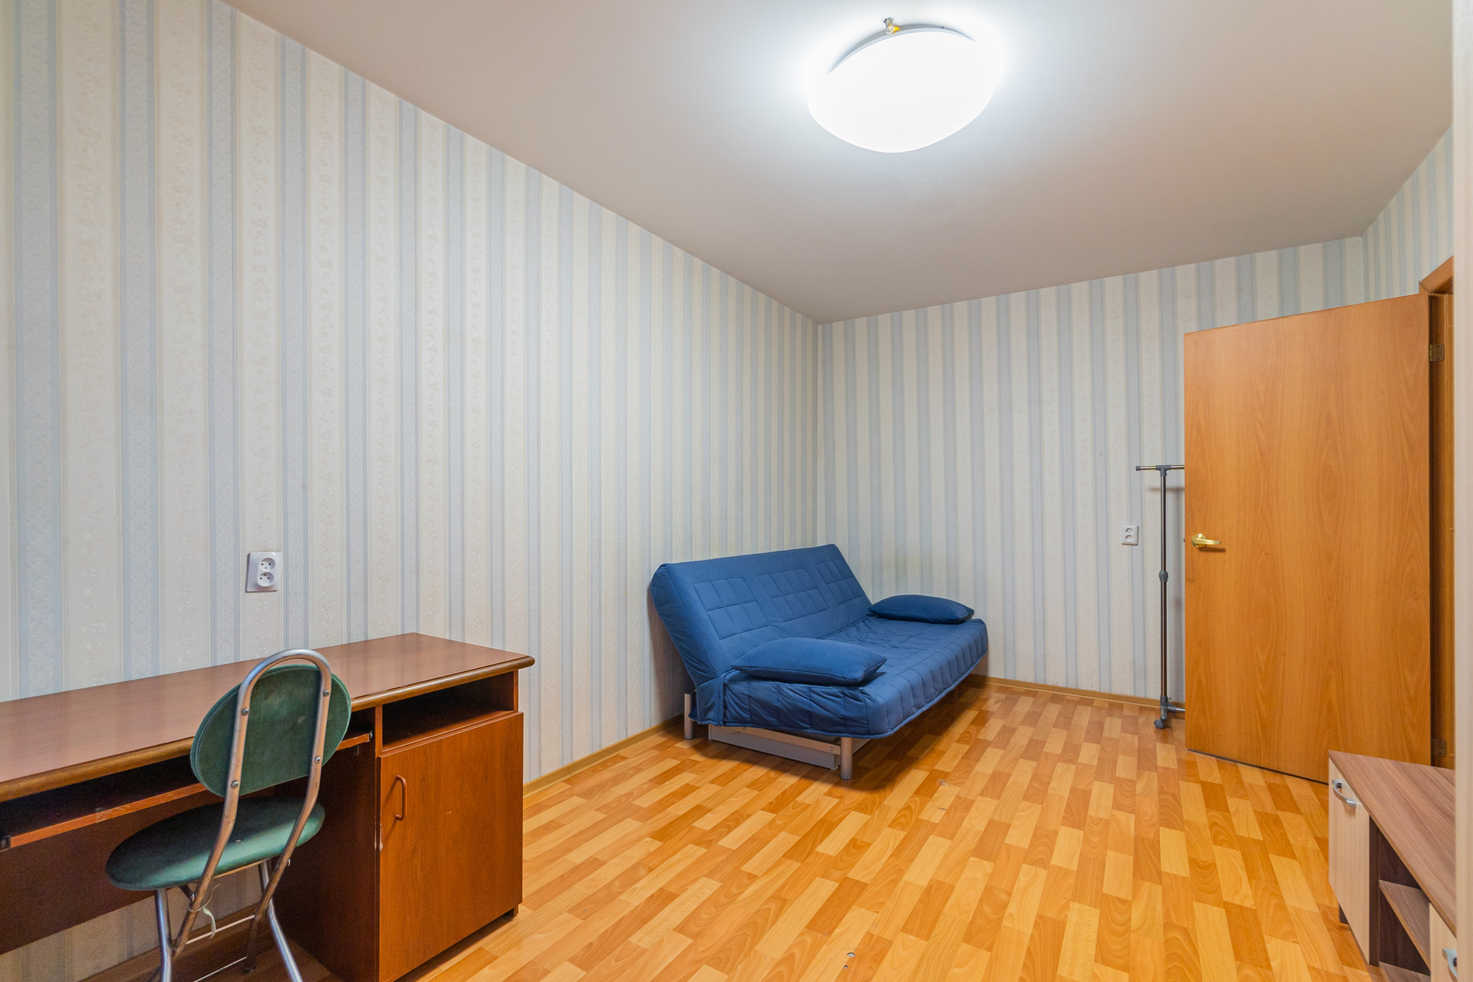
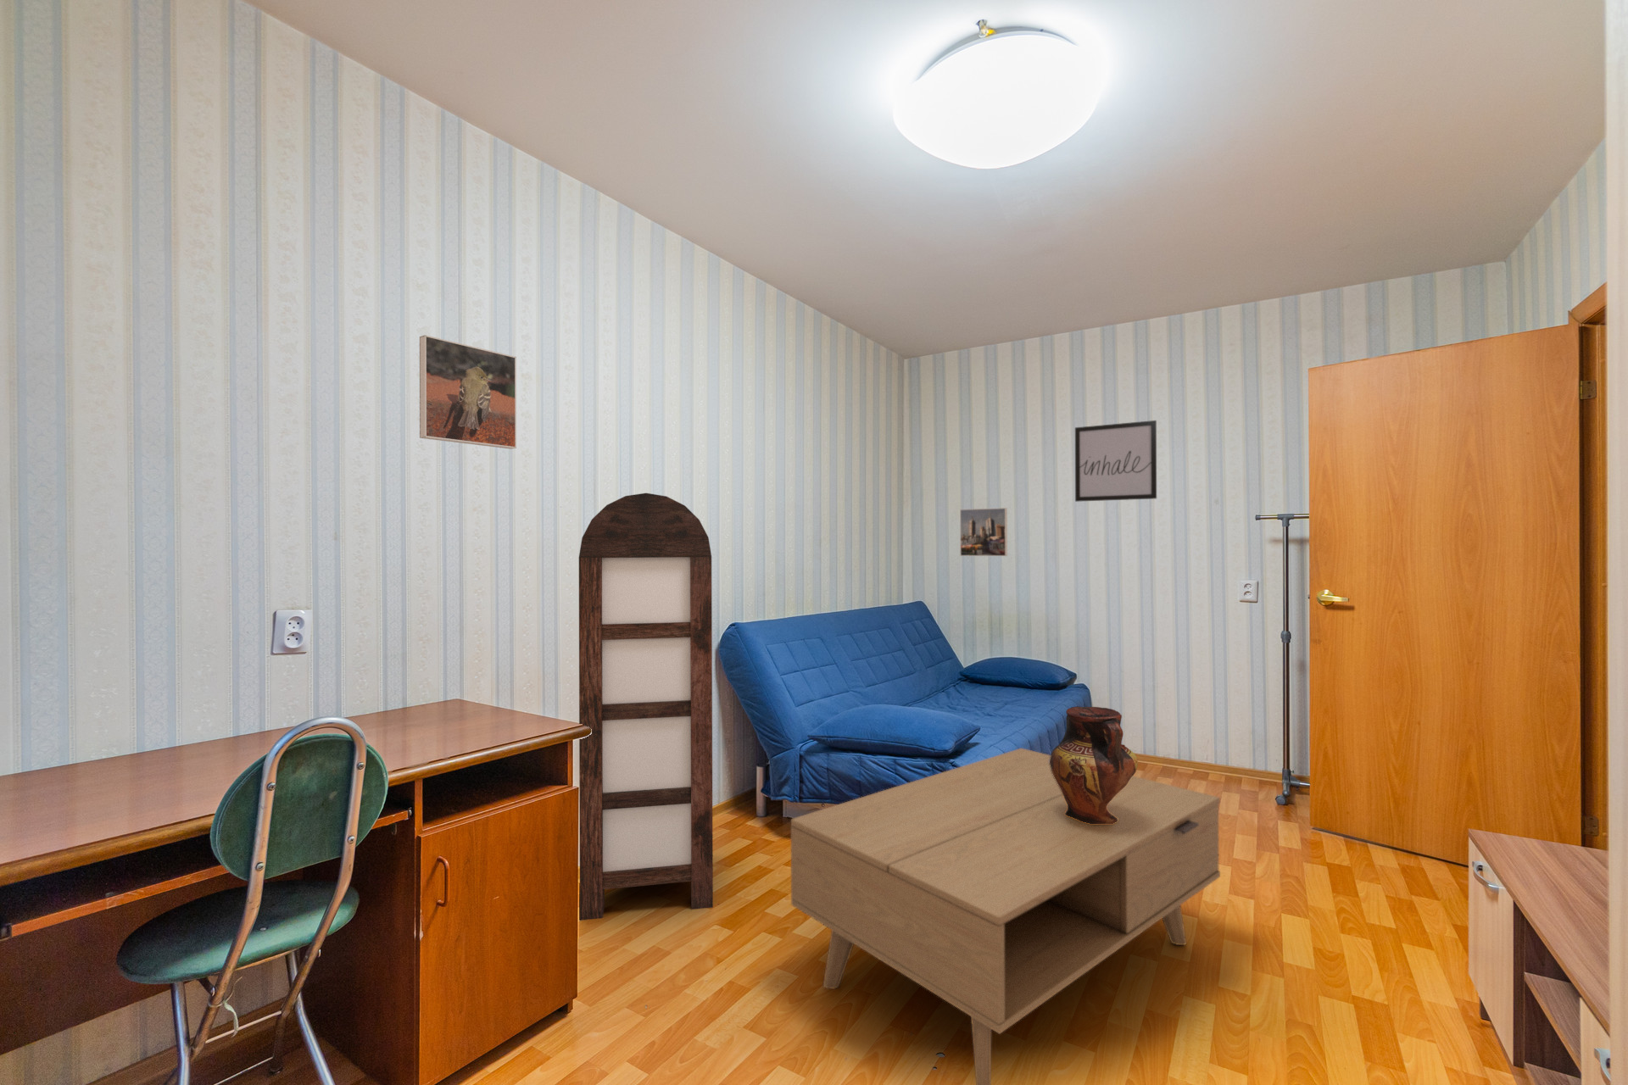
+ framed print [959,507,1008,557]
+ wall art [1074,419,1158,503]
+ bookshelf [578,493,713,922]
+ vase [1049,706,1139,823]
+ coffee table [790,747,1221,1085]
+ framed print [419,334,517,450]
